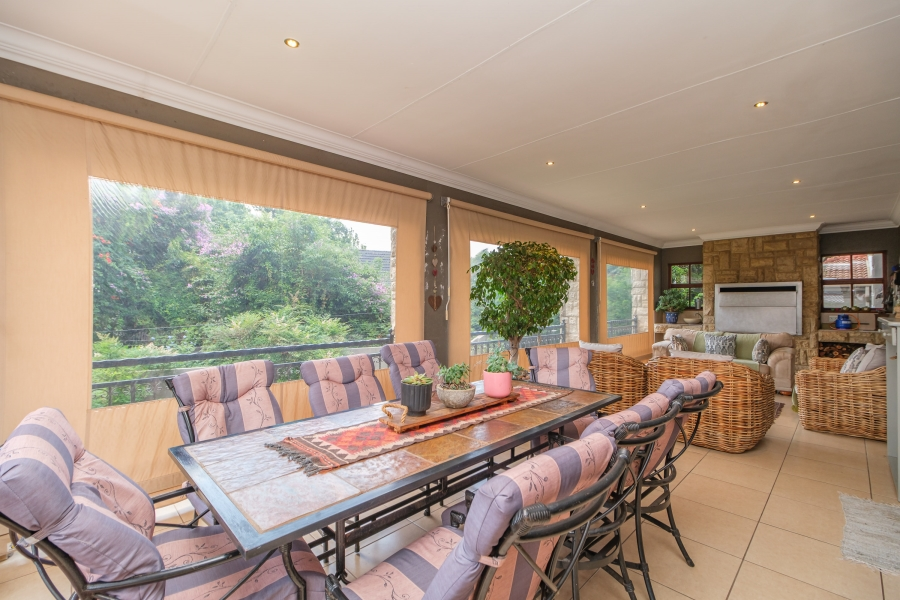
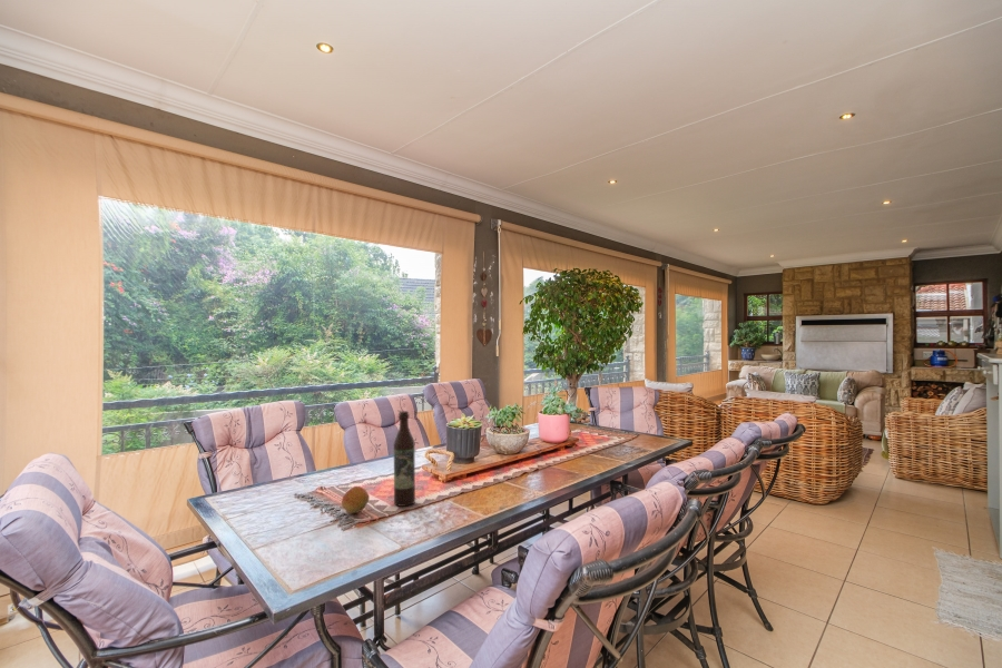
+ fruit [341,485,370,514]
+ wine bottle [393,410,416,508]
